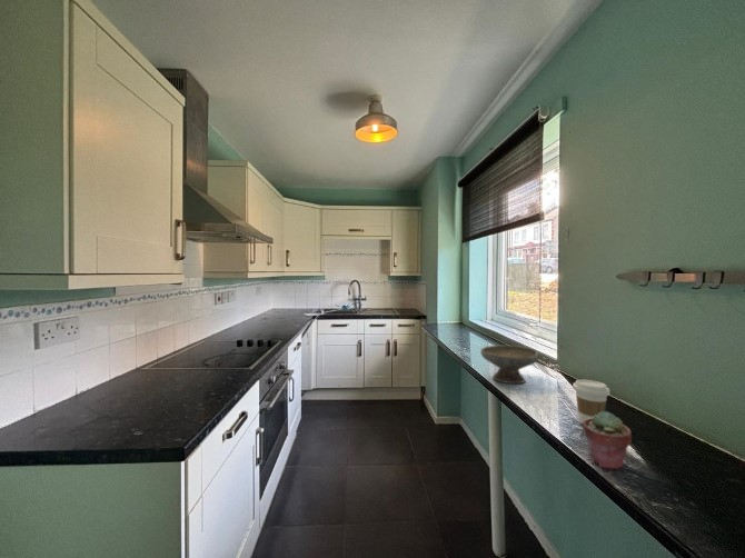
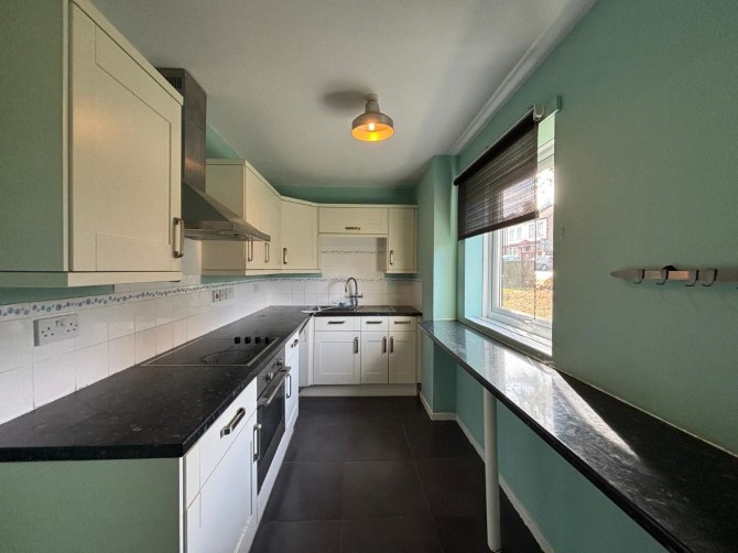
- potted succulent [582,411,633,471]
- bowl [479,345,539,385]
- coffee cup [572,379,612,426]
